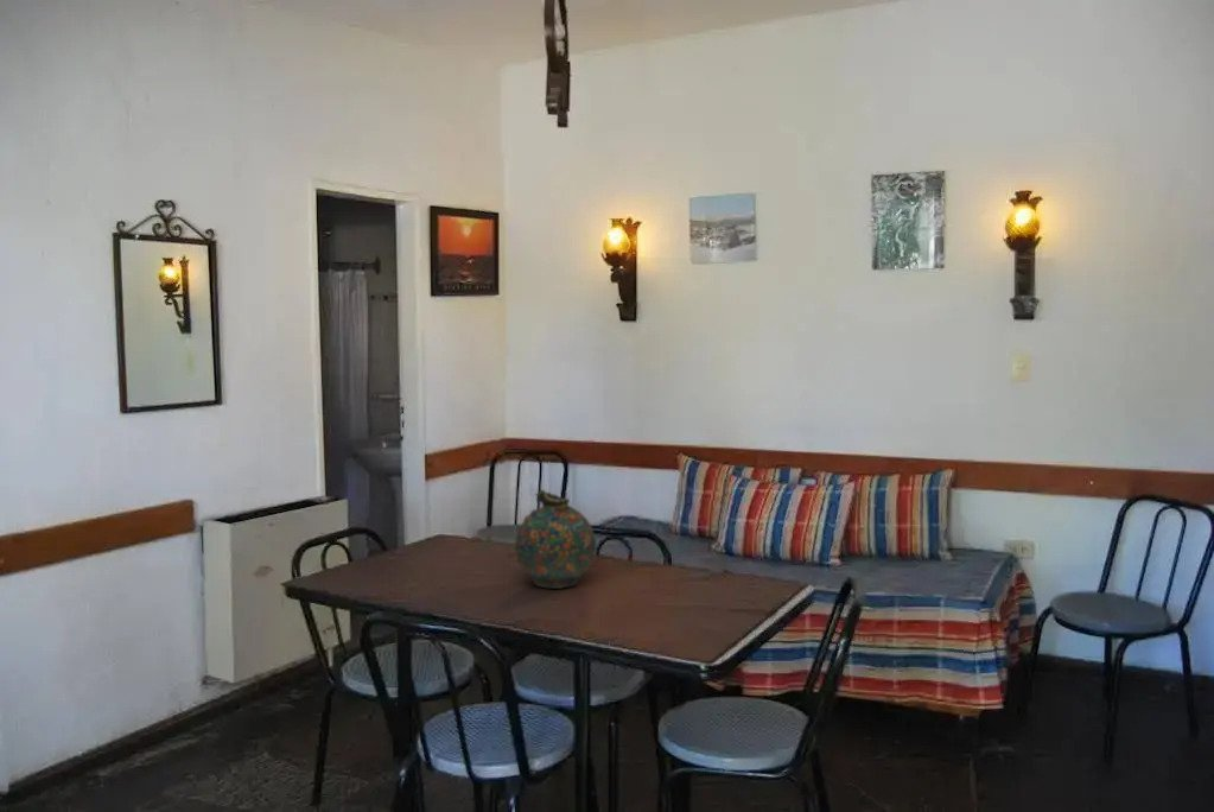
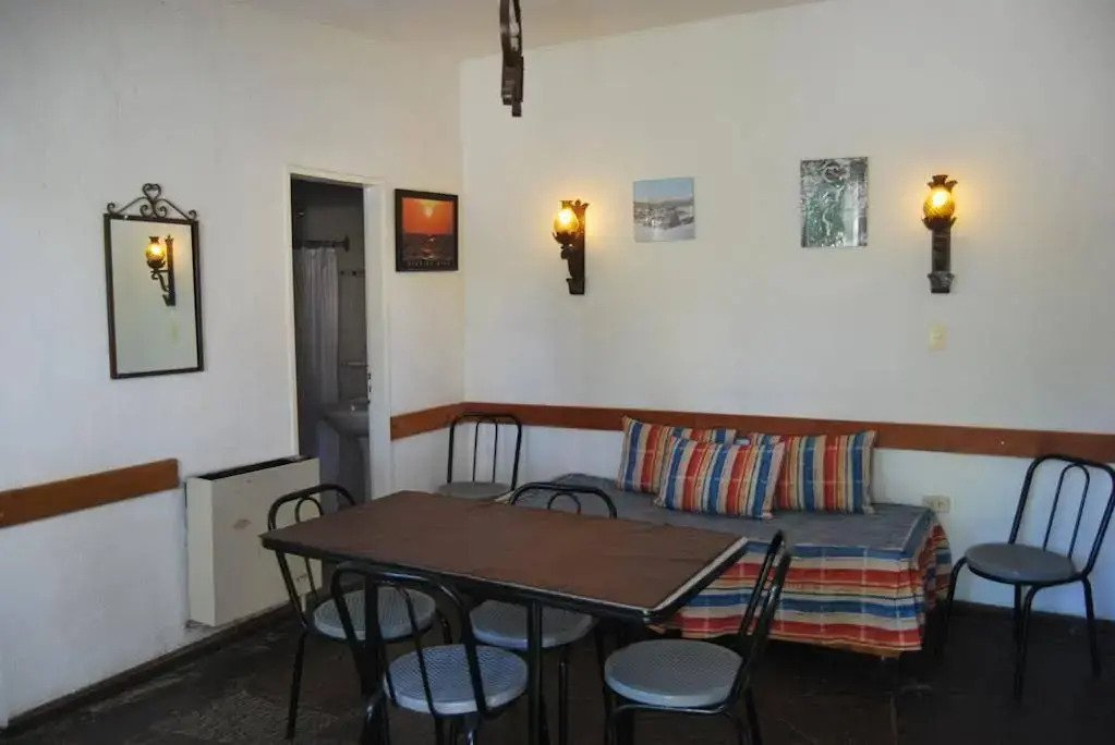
- snuff bottle [514,488,597,590]
